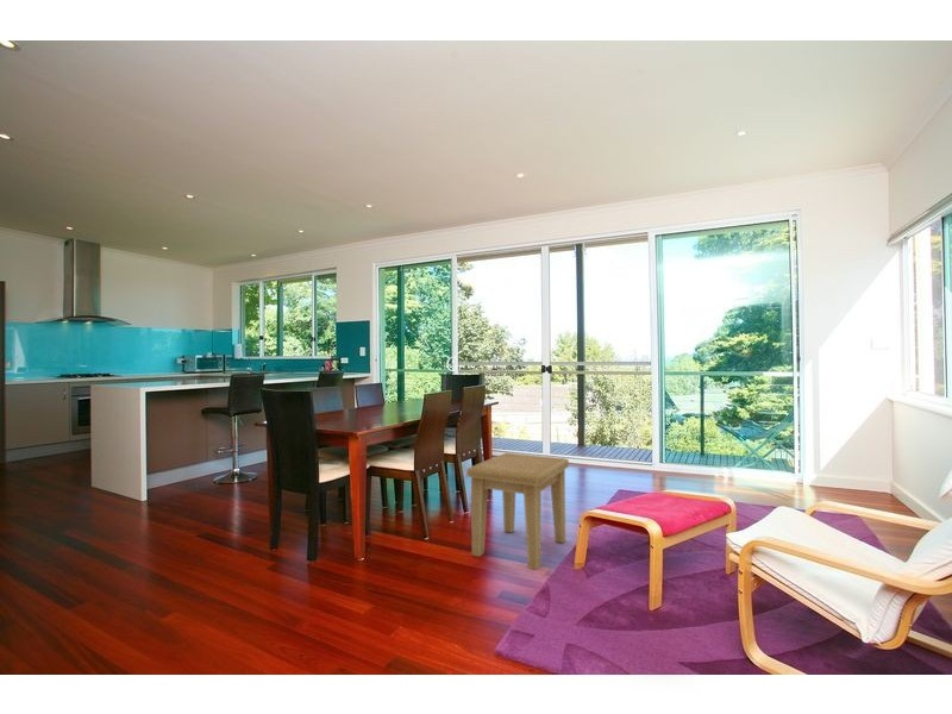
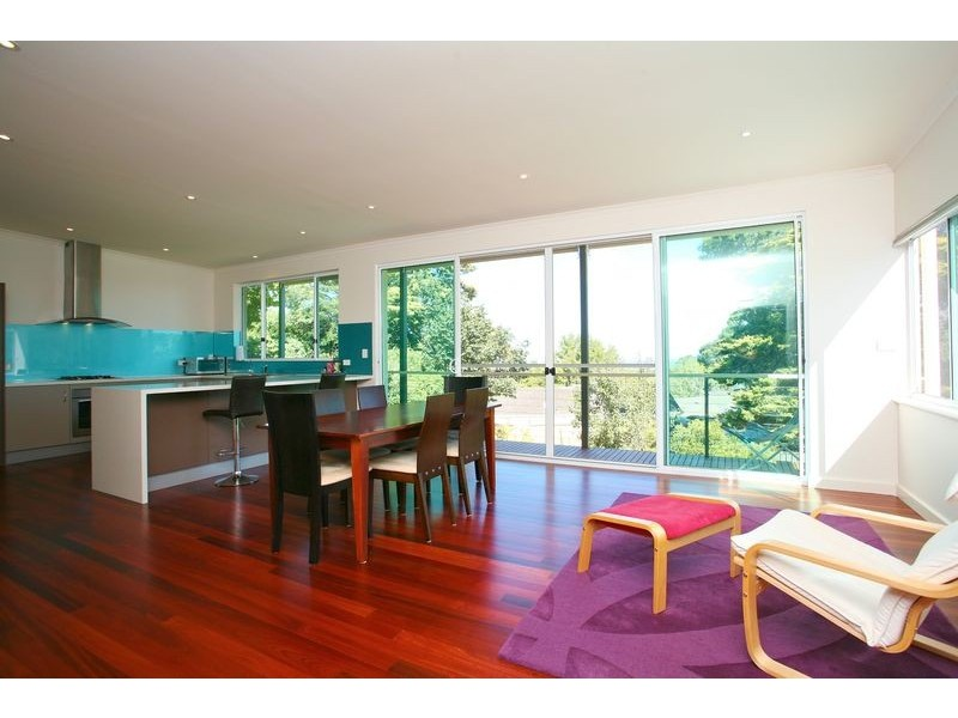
- side table [465,452,570,570]
